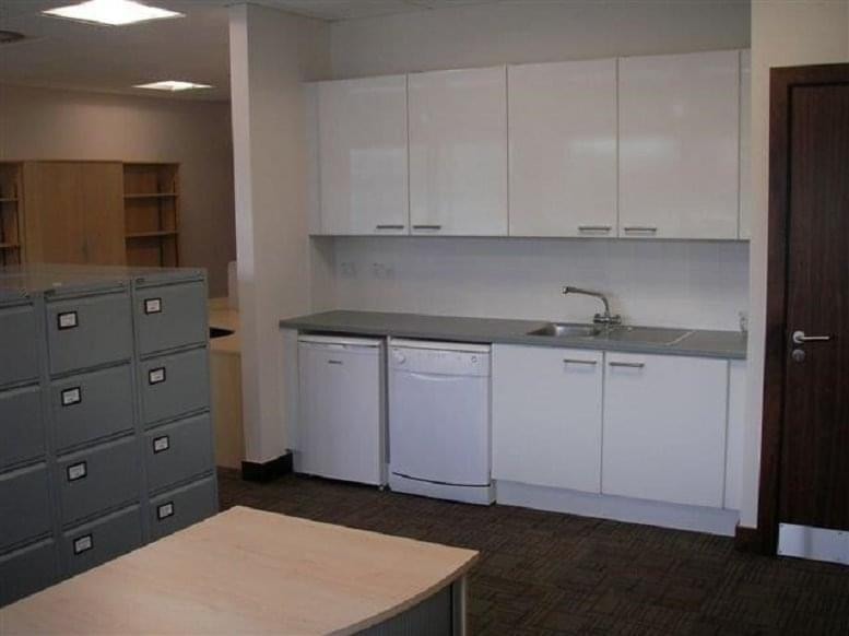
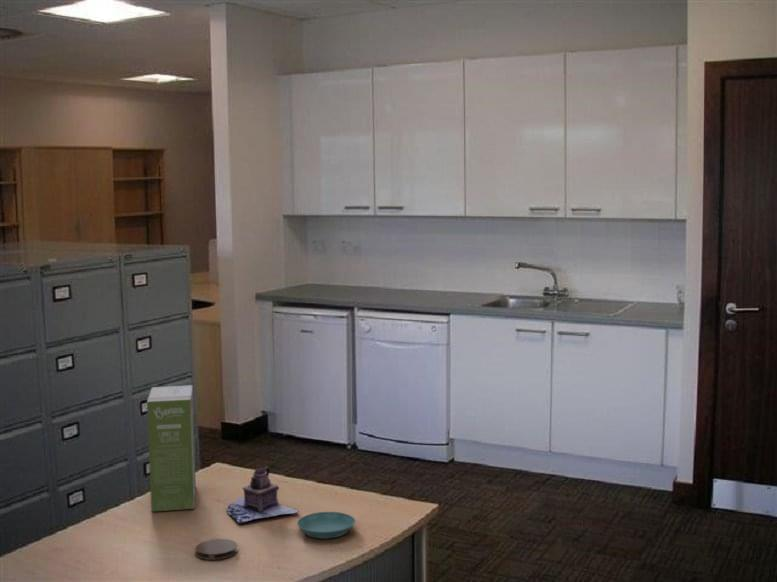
+ saucer [296,511,356,540]
+ coaster [194,538,238,561]
+ teapot [226,466,300,524]
+ food box [146,384,197,512]
